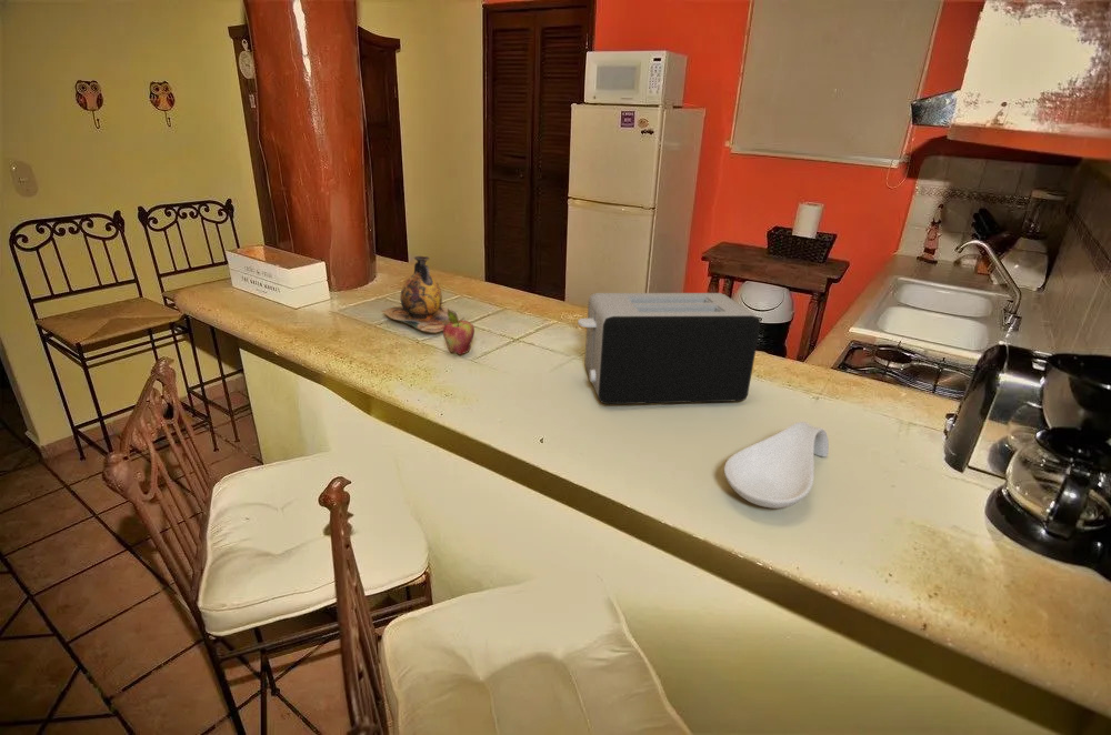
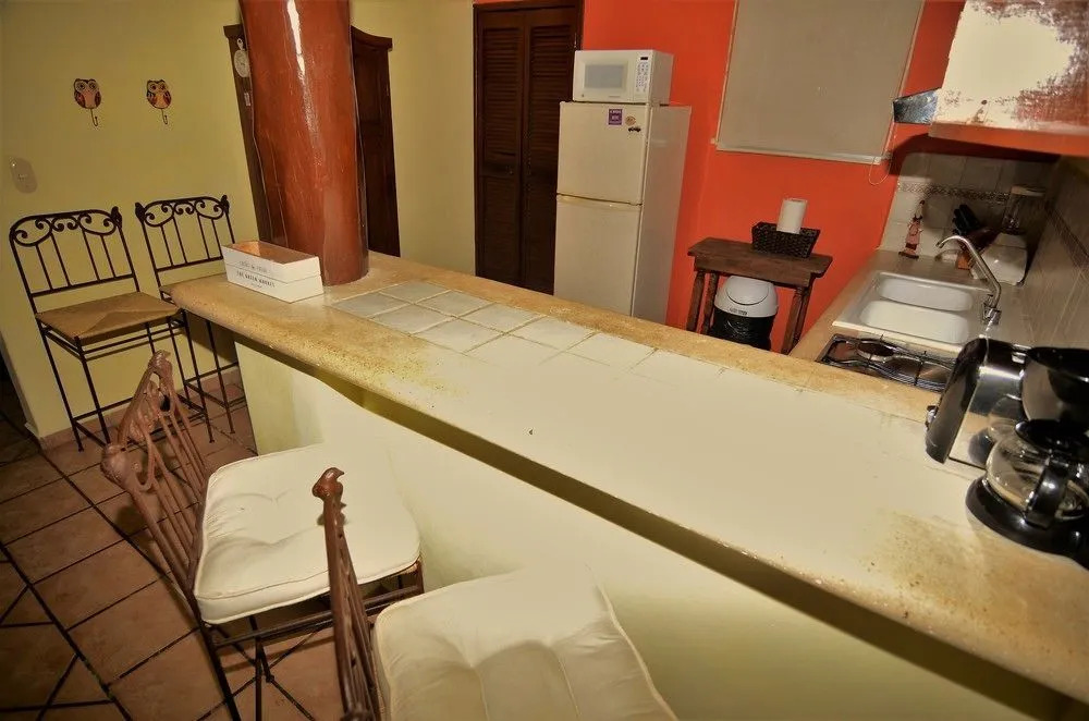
- spoon rest [723,421,830,510]
- toaster [577,292,761,405]
- fruit [442,308,476,356]
- vase [380,255,458,333]
